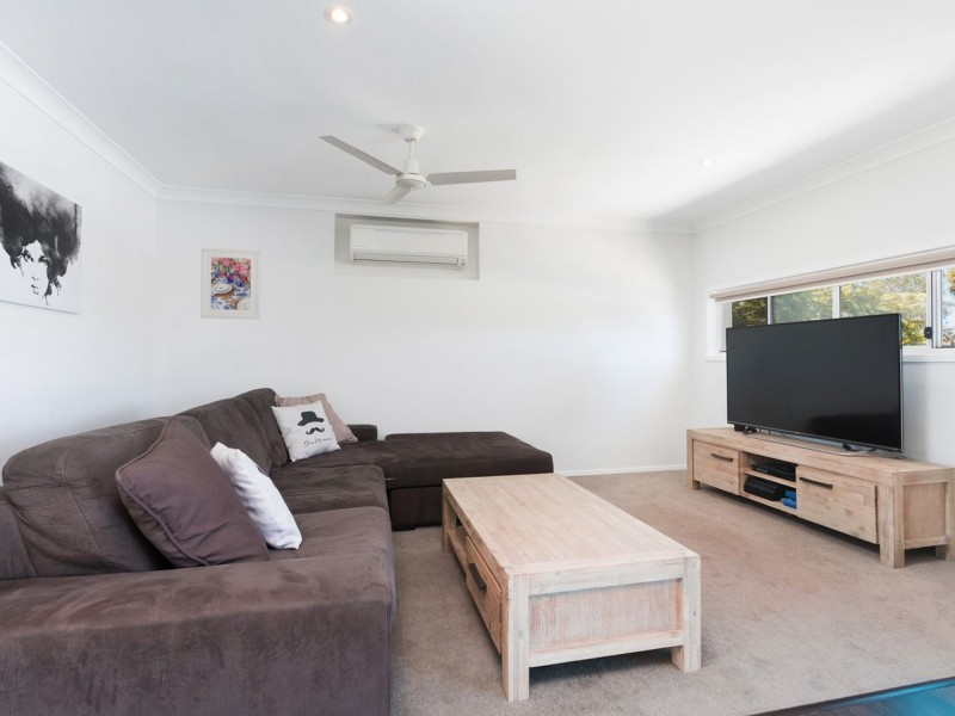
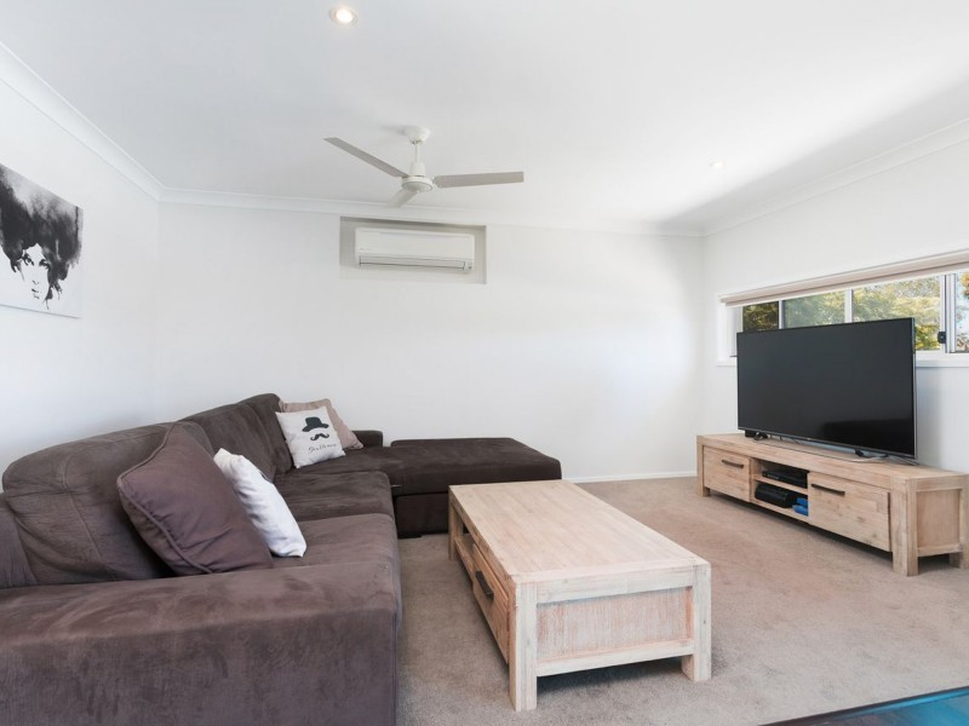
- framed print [199,247,261,320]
